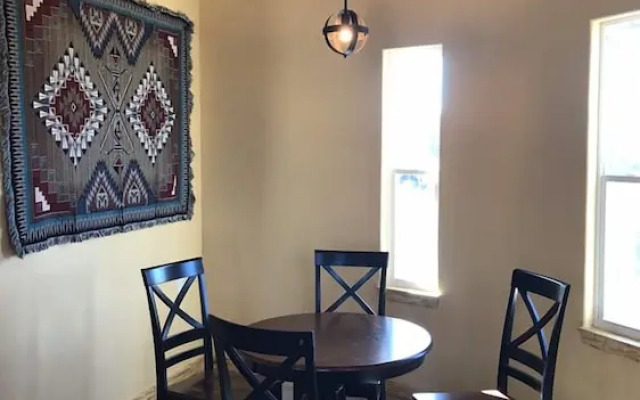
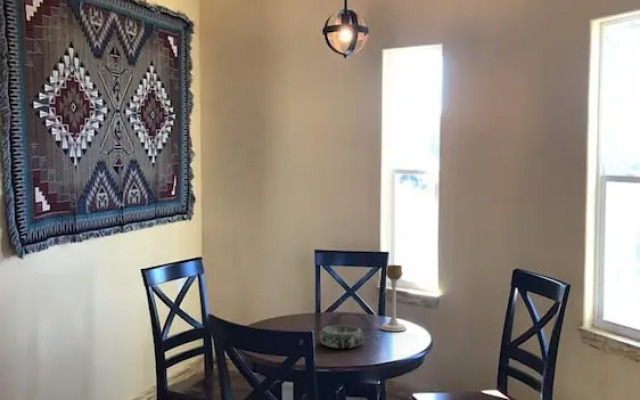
+ candle holder [379,264,408,332]
+ decorative bowl [318,324,365,349]
